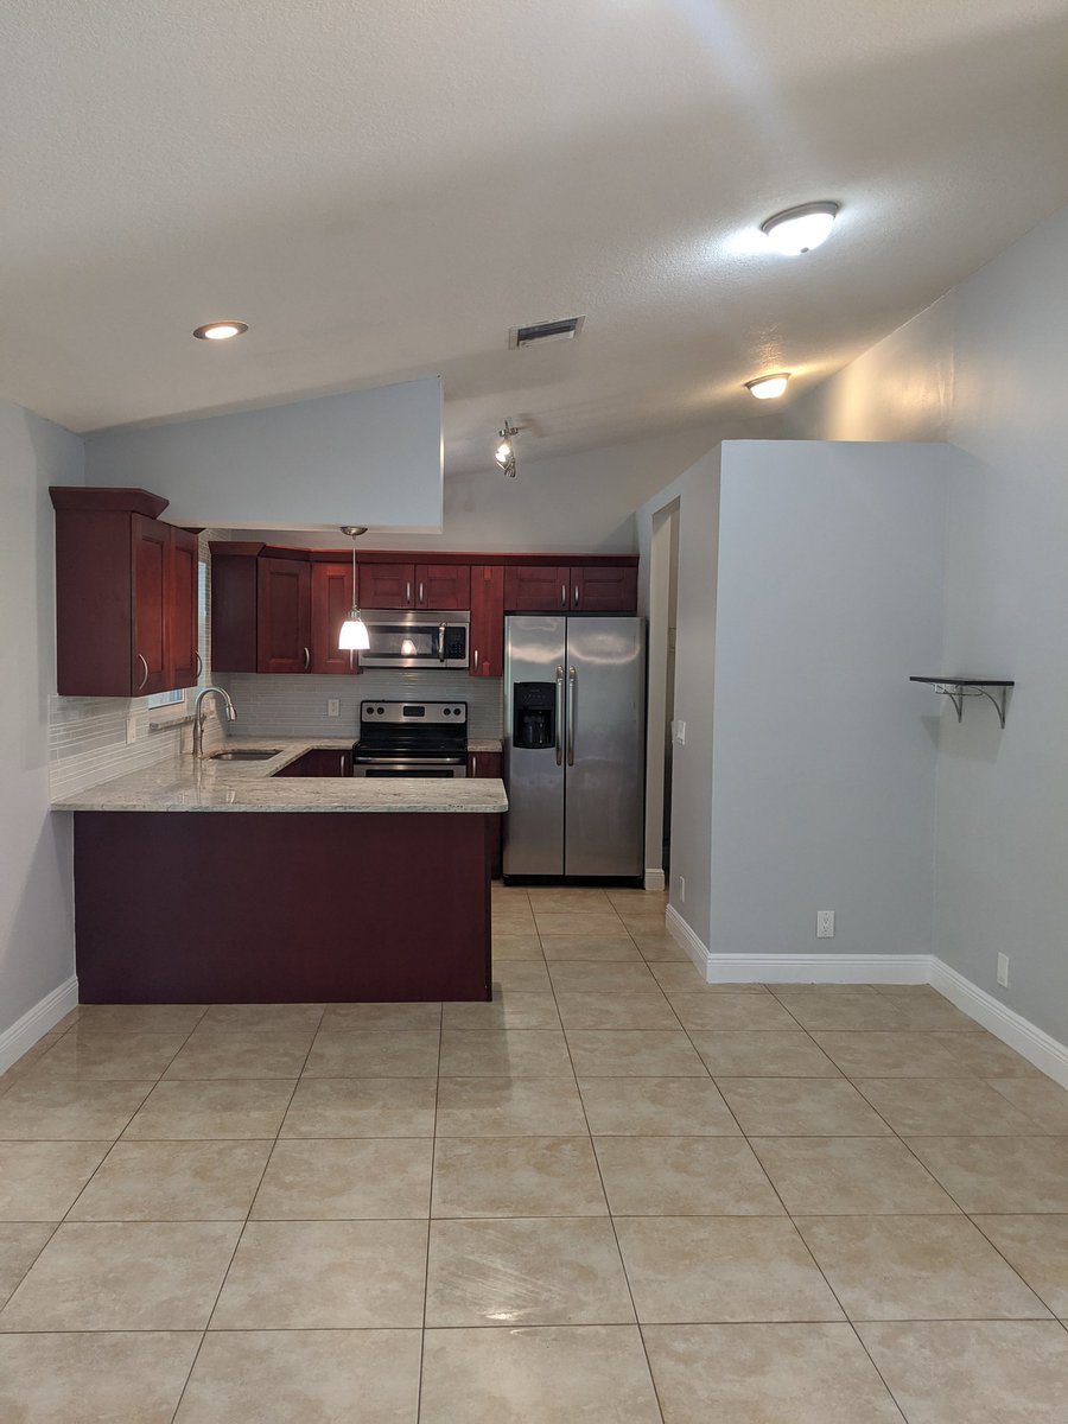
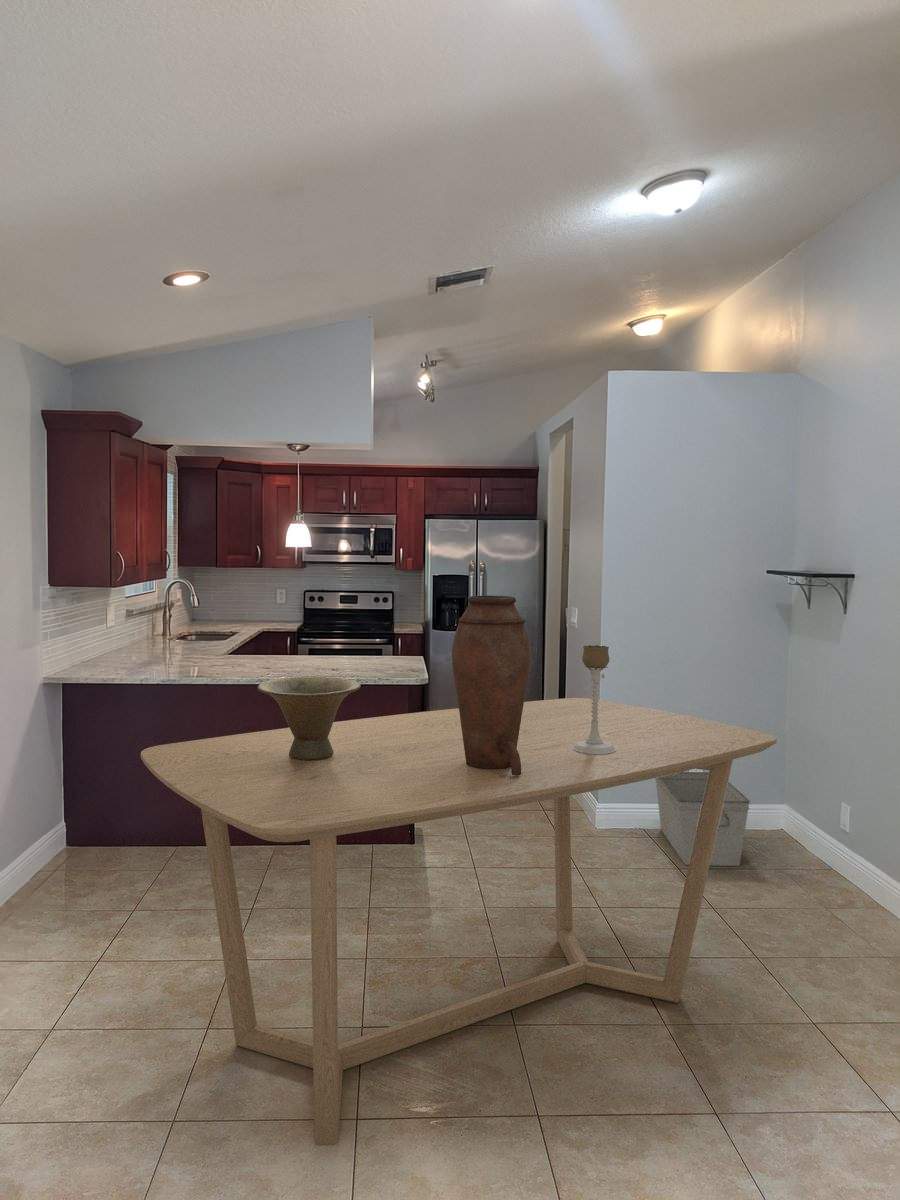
+ dining table [140,697,778,1146]
+ candle holder [573,644,616,754]
+ storage bin [654,771,751,867]
+ vase [451,595,532,776]
+ bowl [257,675,362,760]
